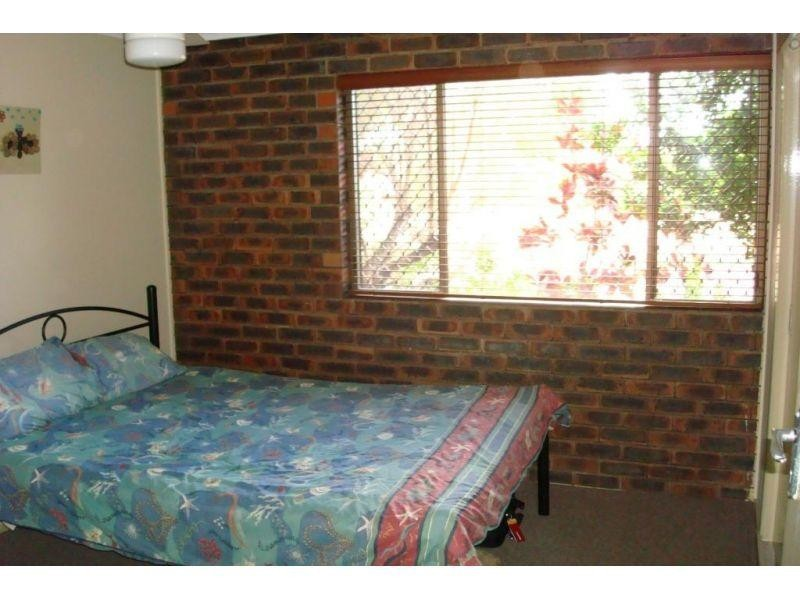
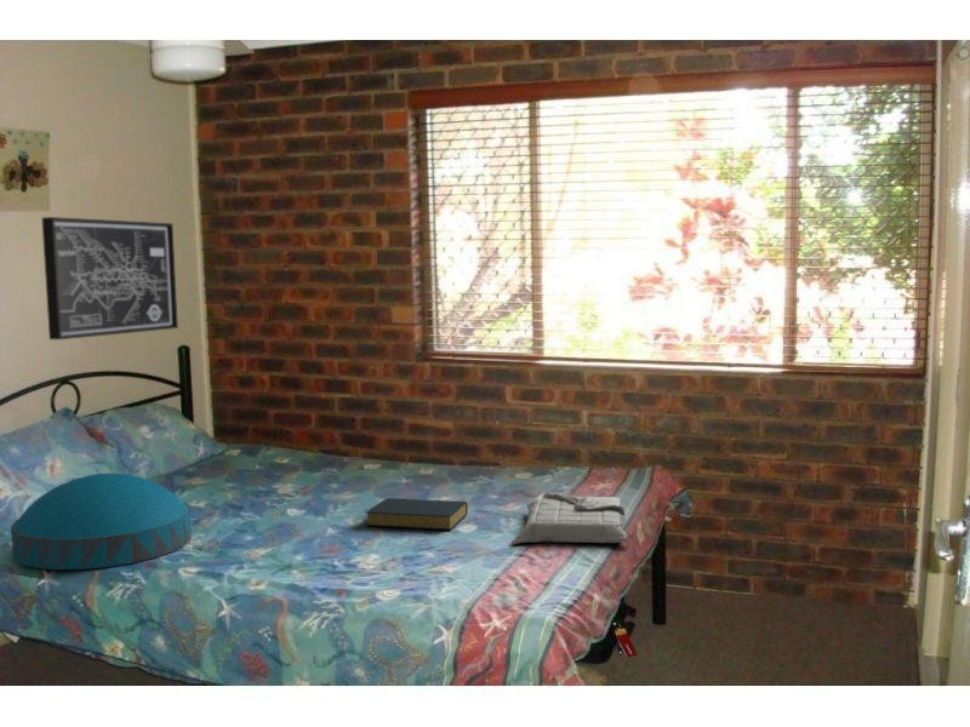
+ hardback book [365,497,468,532]
+ wall art [41,216,179,340]
+ cushion [10,473,193,571]
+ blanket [509,492,629,545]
